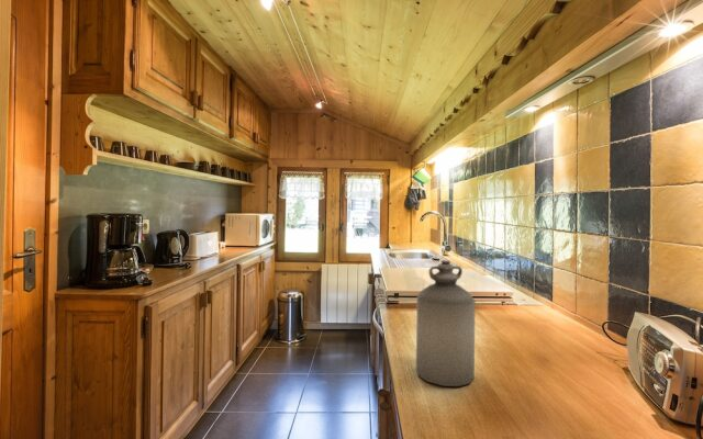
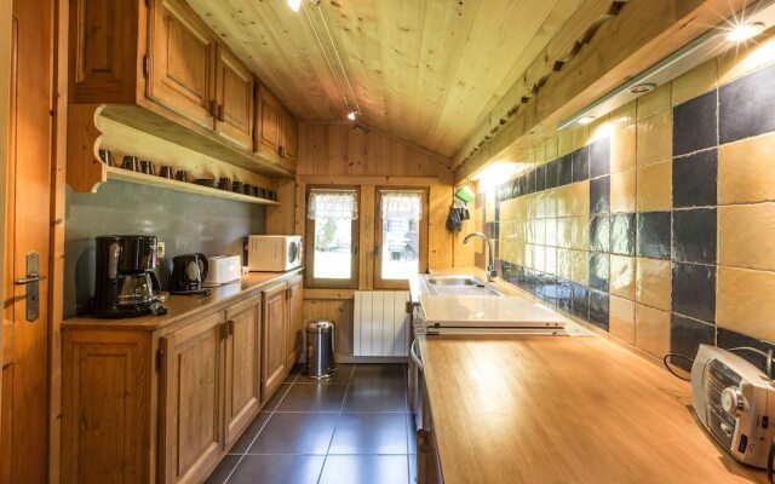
- bottle [415,259,477,387]
